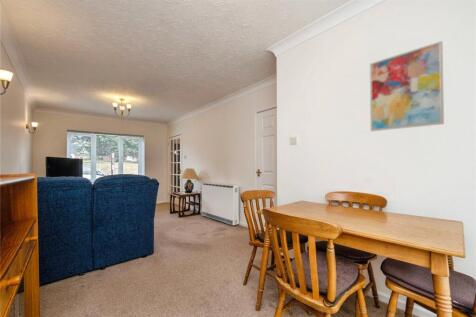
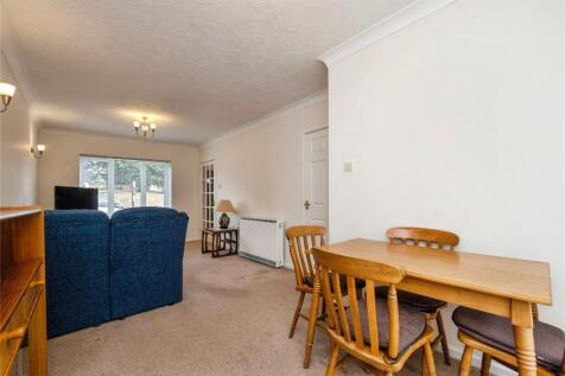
- wall art [369,40,445,132]
